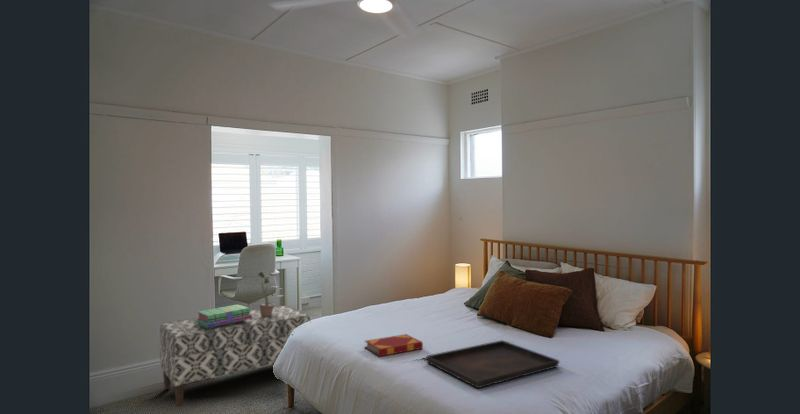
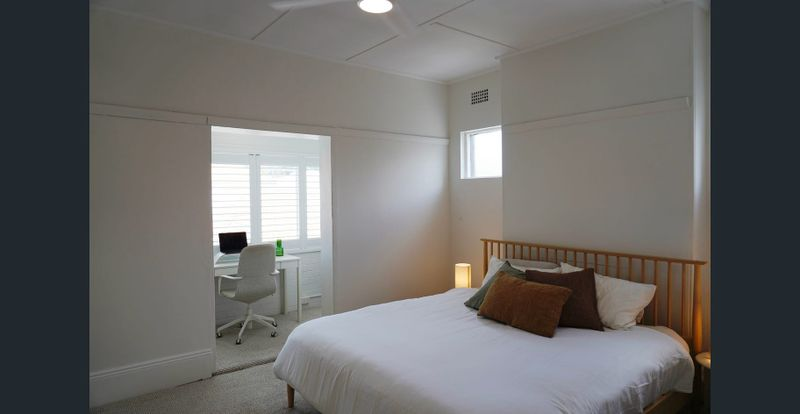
- bench [158,304,311,407]
- serving tray [425,339,560,389]
- stack of books [196,303,252,328]
- hardback book [364,333,424,357]
- potted plant [254,271,284,316]
